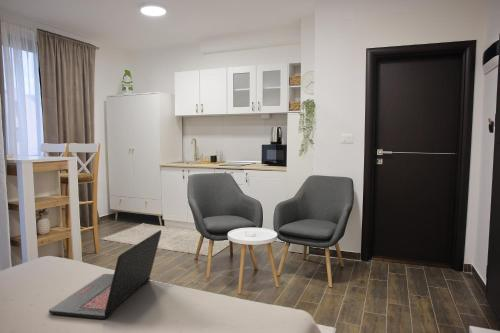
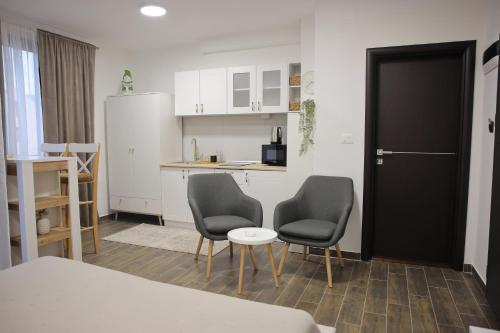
- laptop [48,229,162,320]
